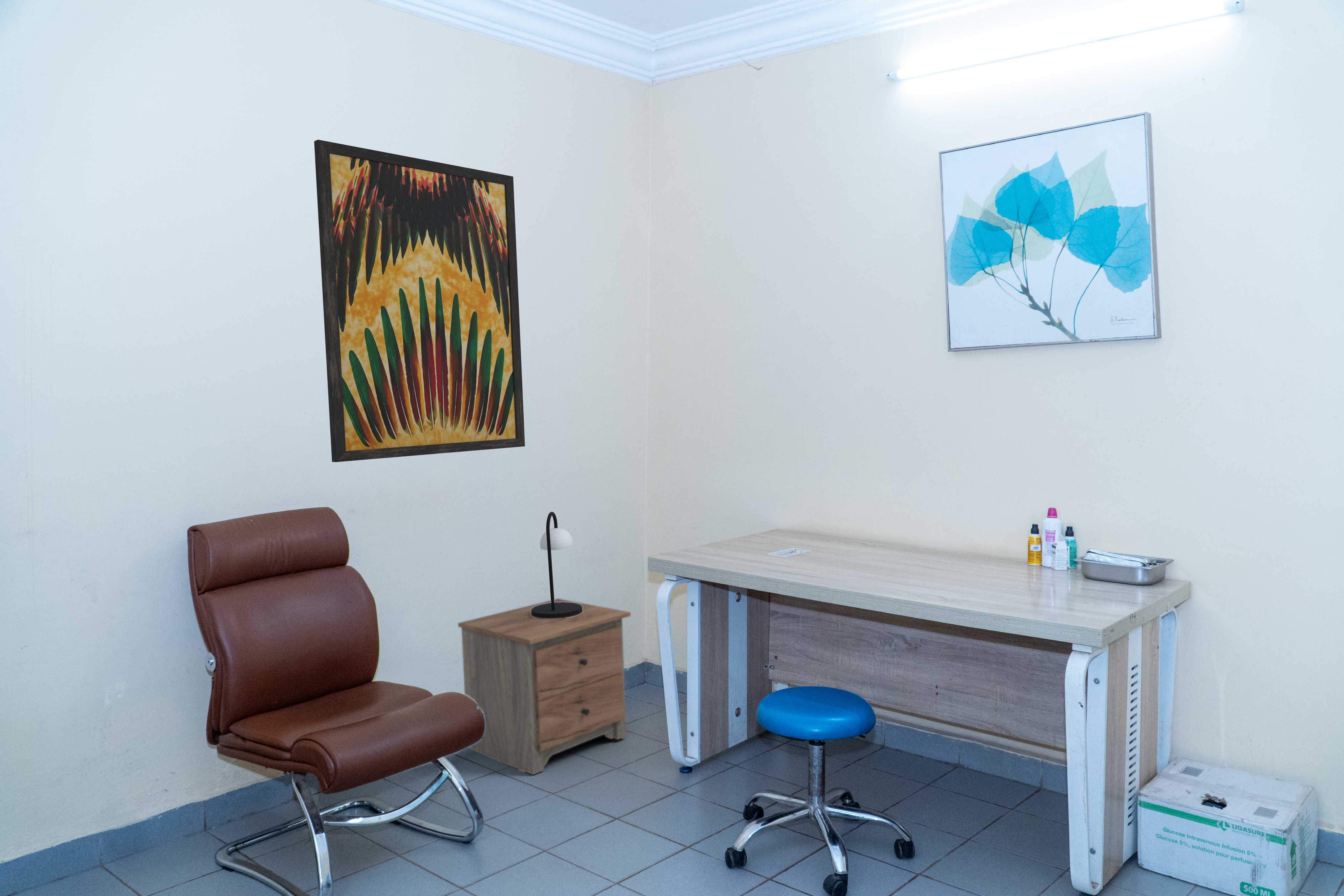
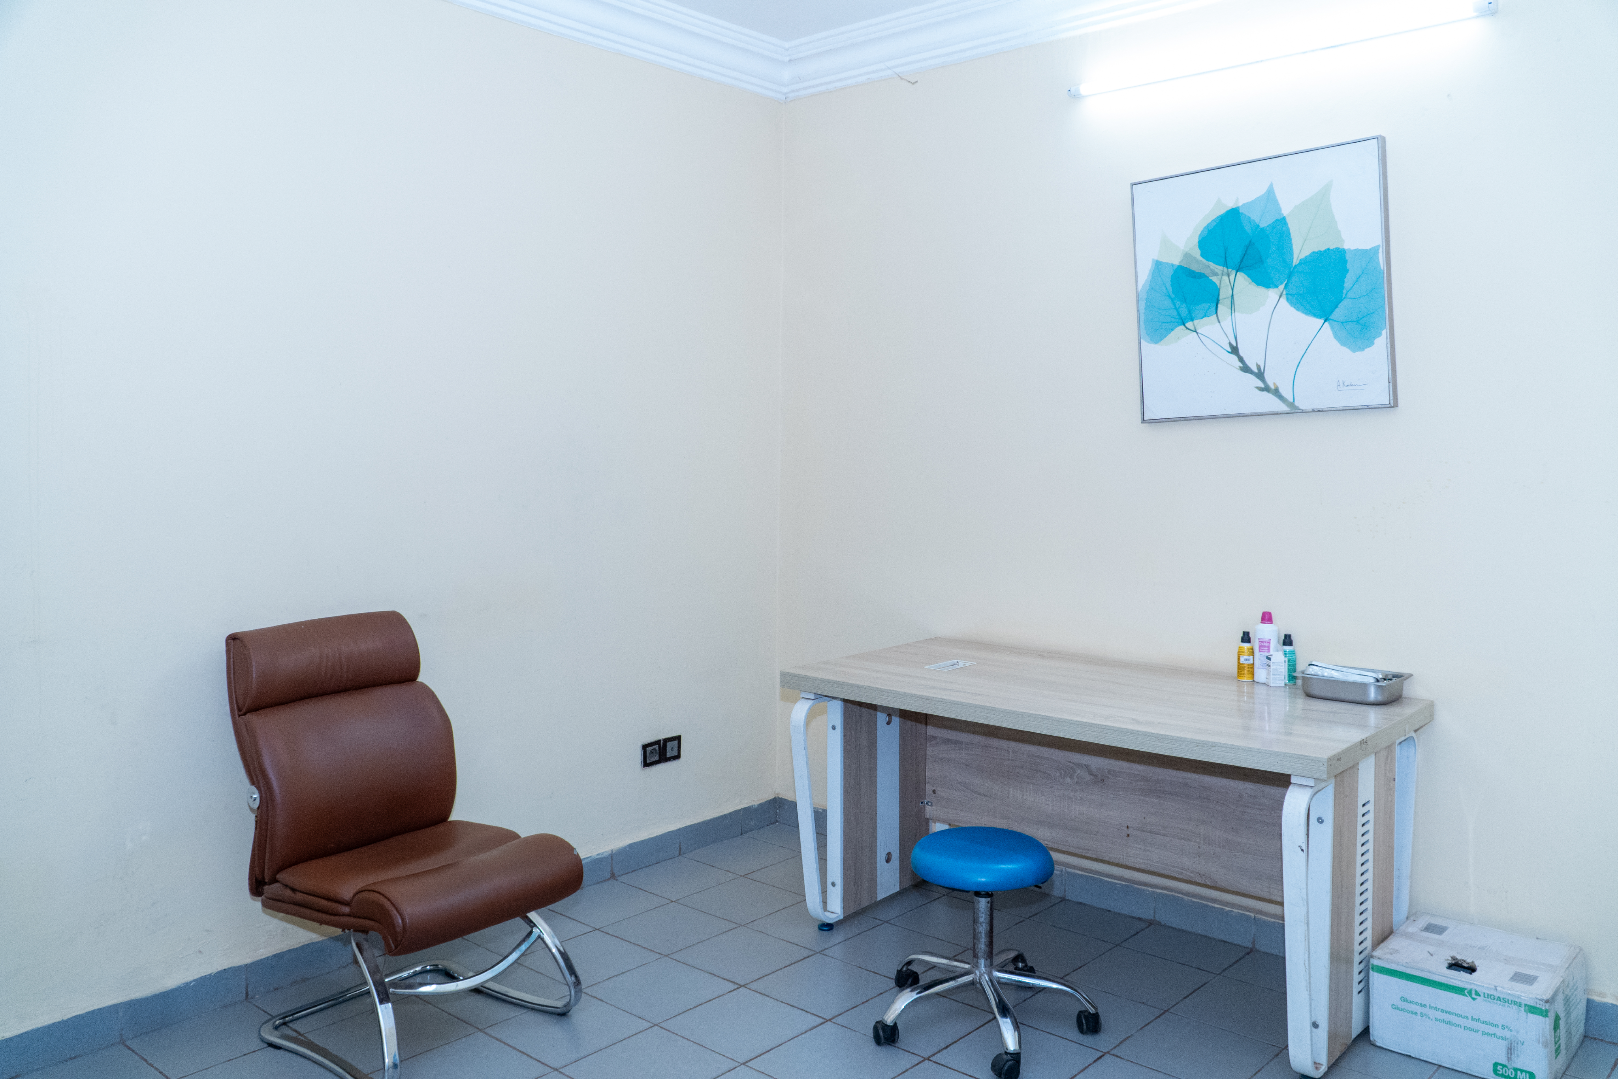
- wall art [314,139,525,463]
- nightstand [458,598,631,775]
- table lamp [531,511,583,619]
